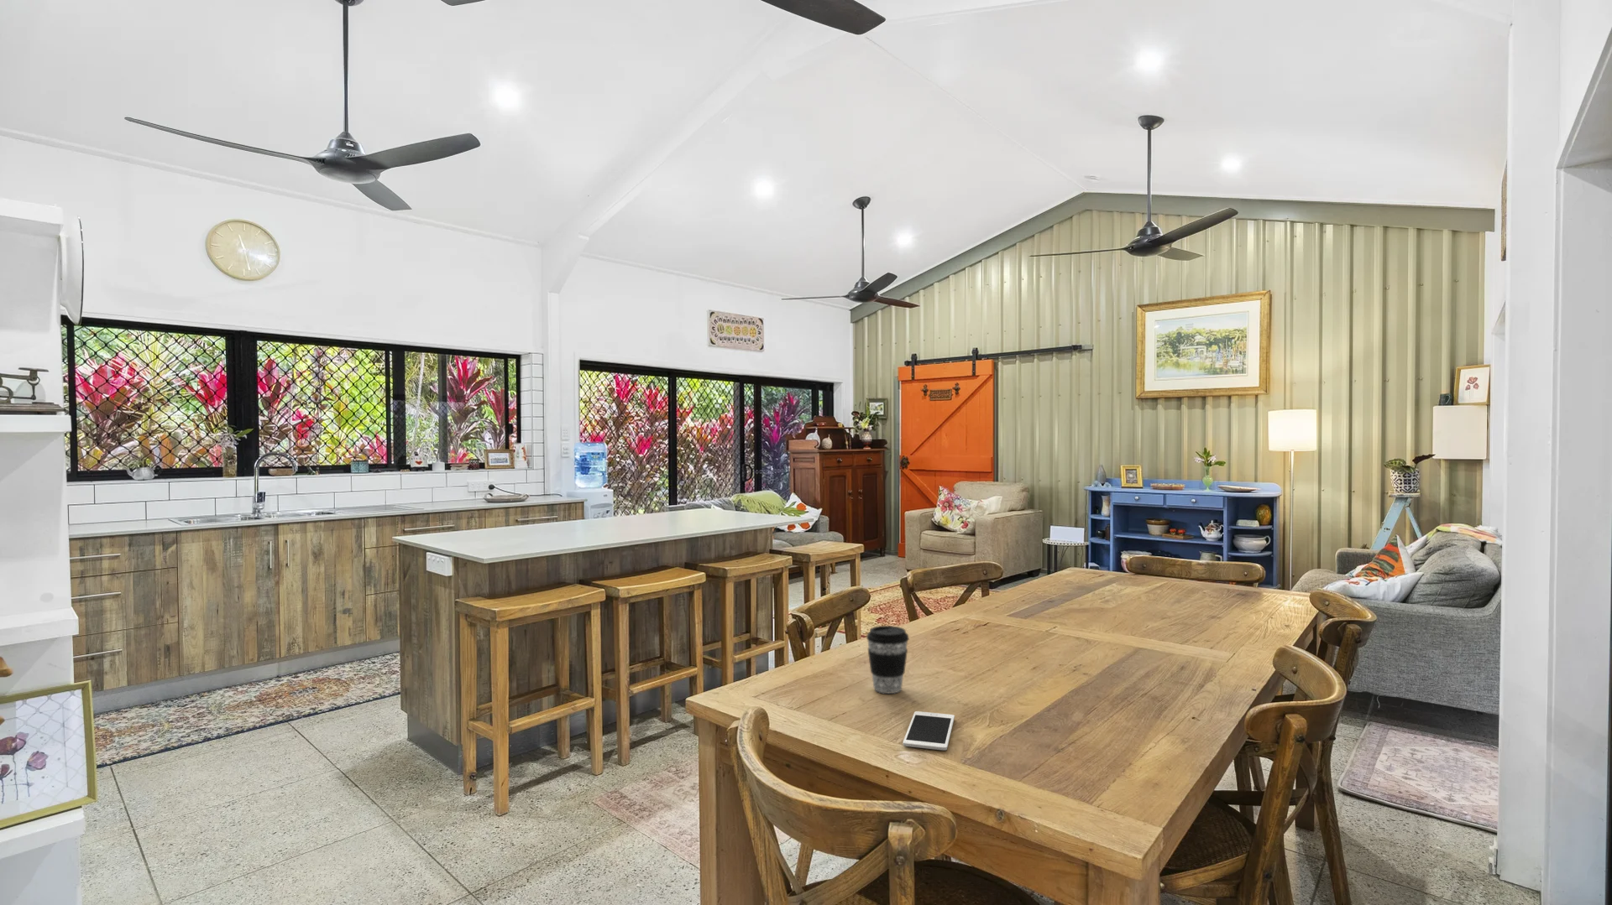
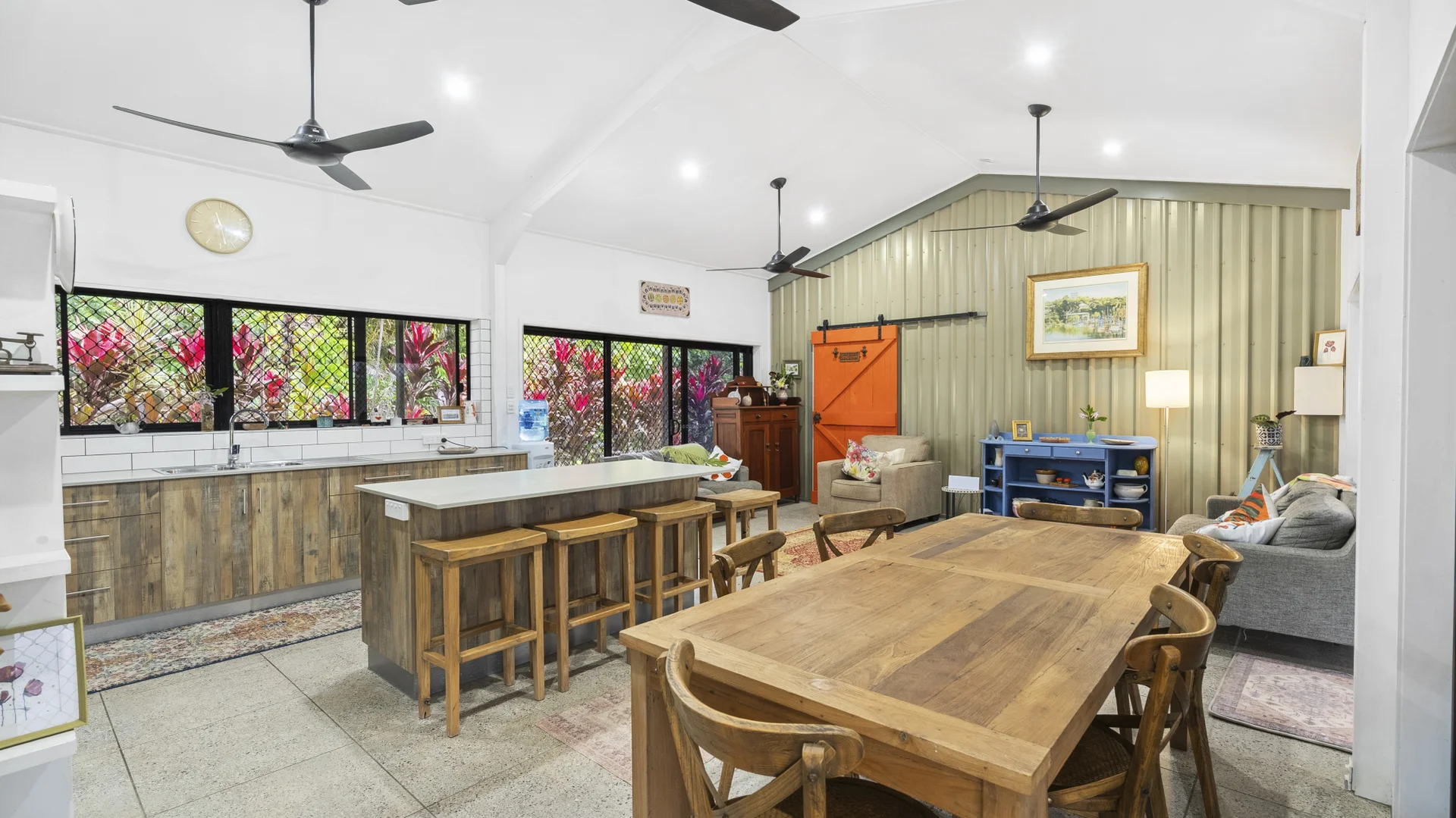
- coffee cup [866,625,910,695]
- cell phone [902,710,955,751]
